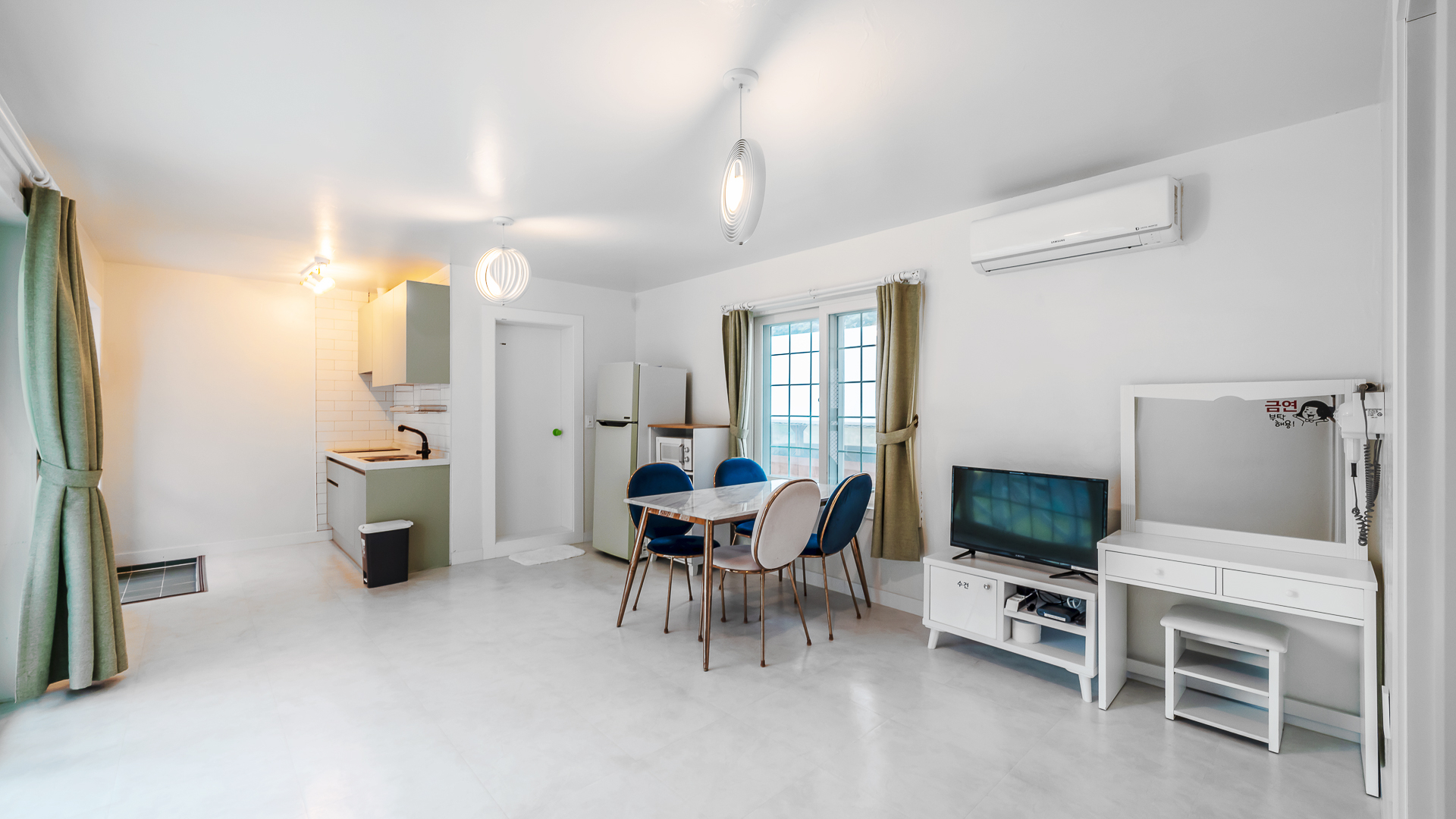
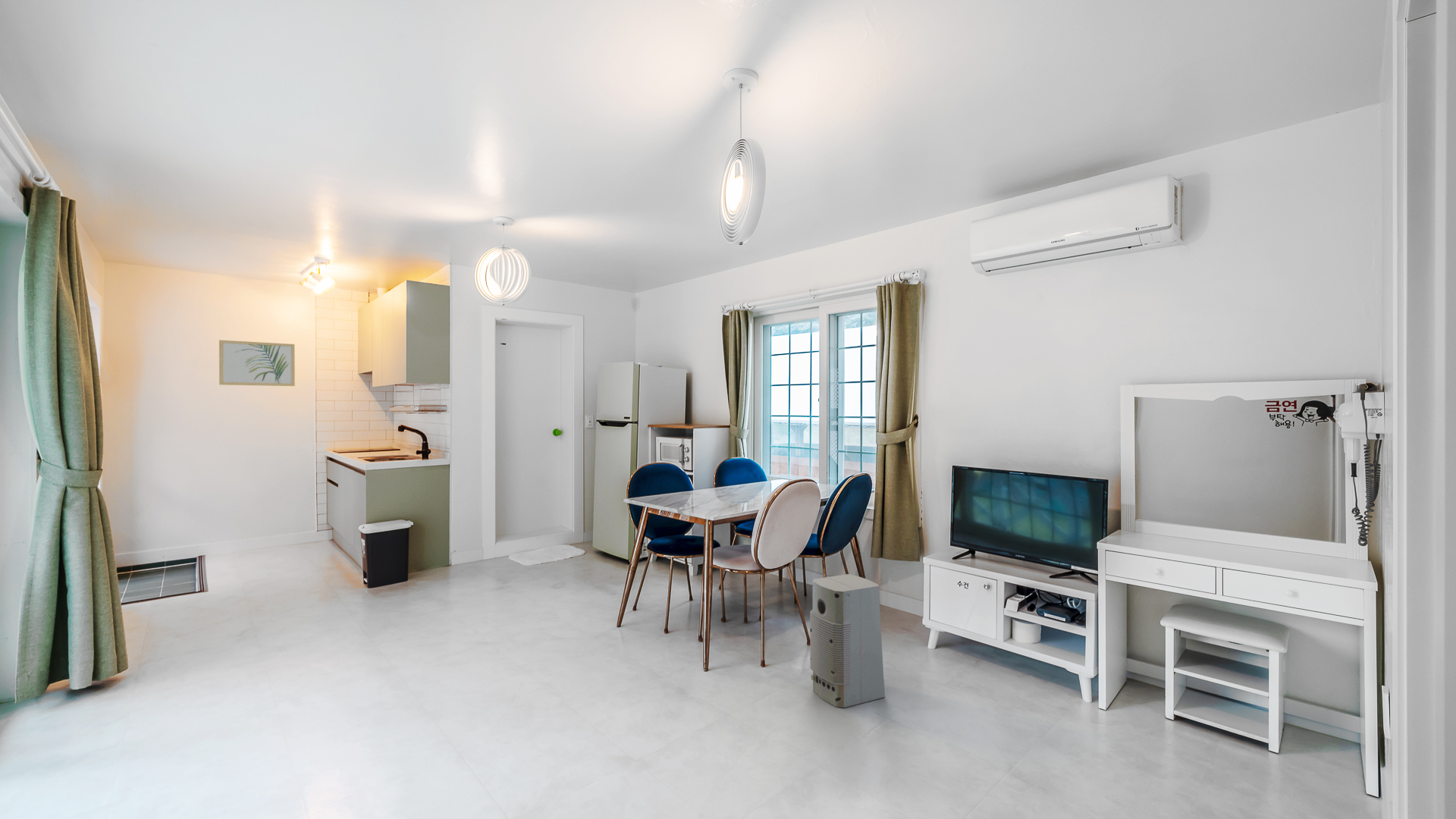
+ wall art [218,339,296,387]
+ air purifier [809,573,886,708]
